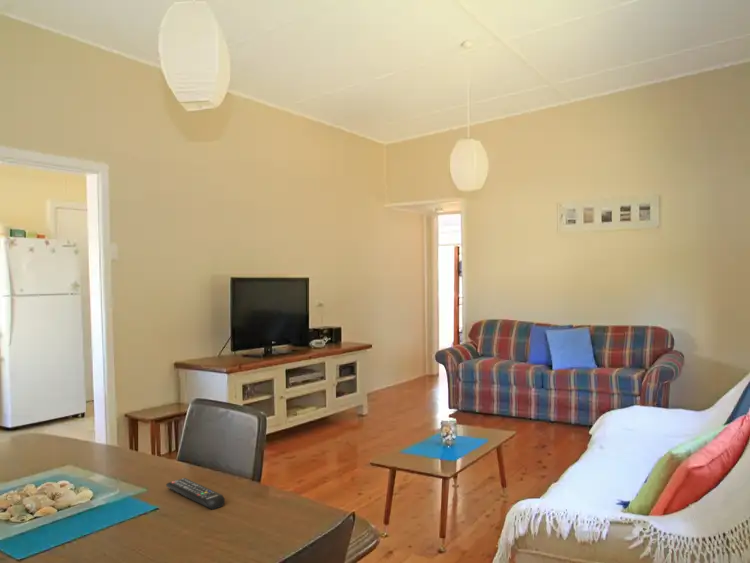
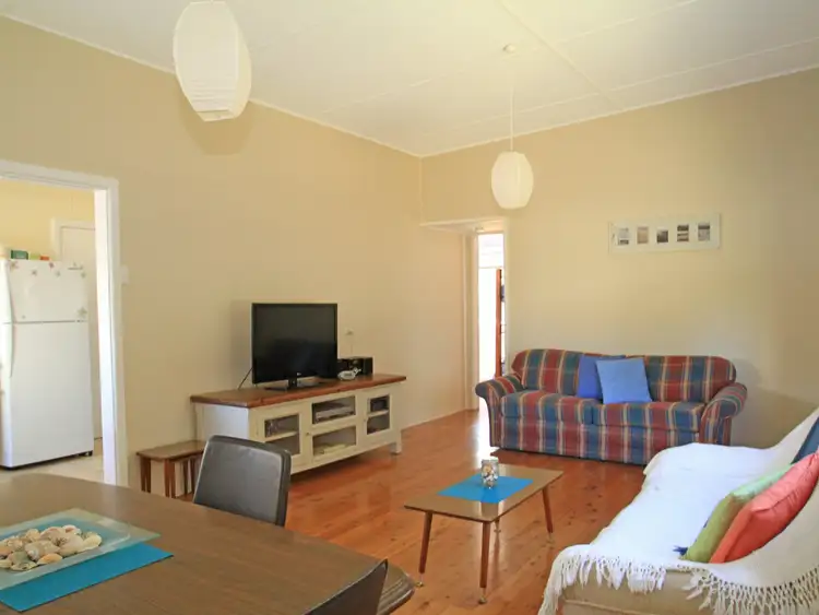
- remote control [165,477,226,510]
